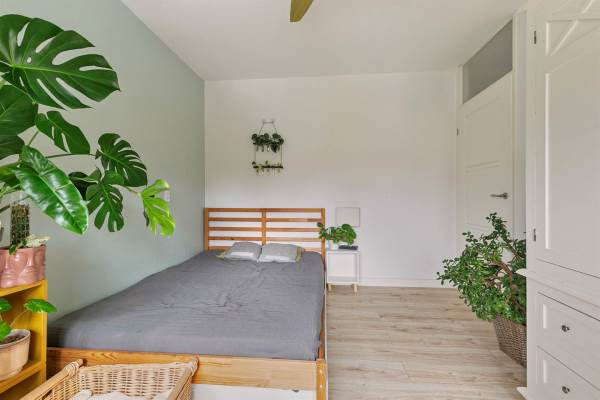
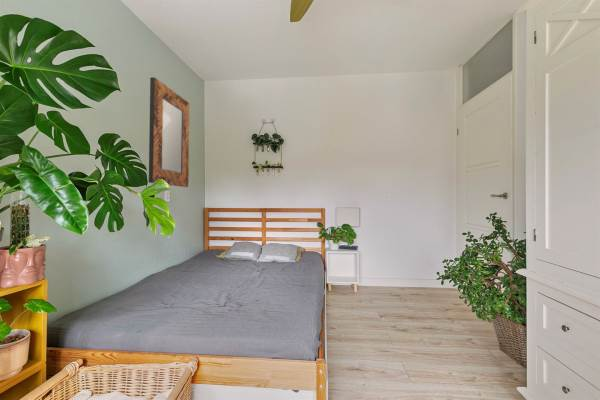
+ home mirror [148,76,190,188]
